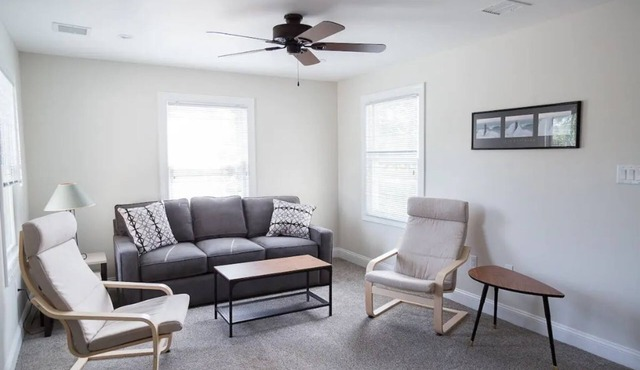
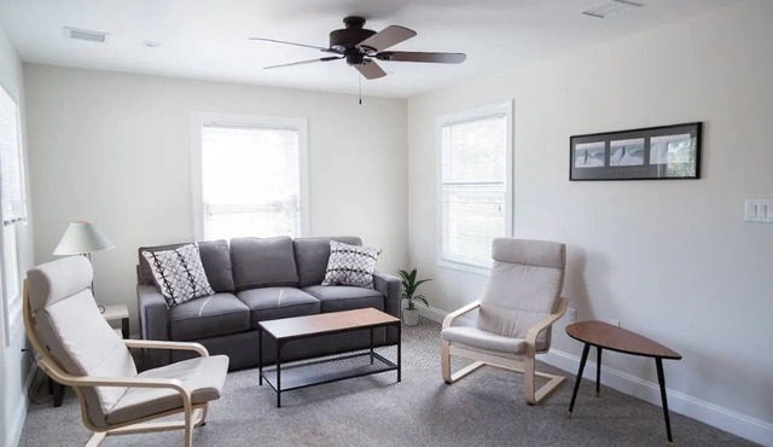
+ indoor plant [396,266,436,327]
